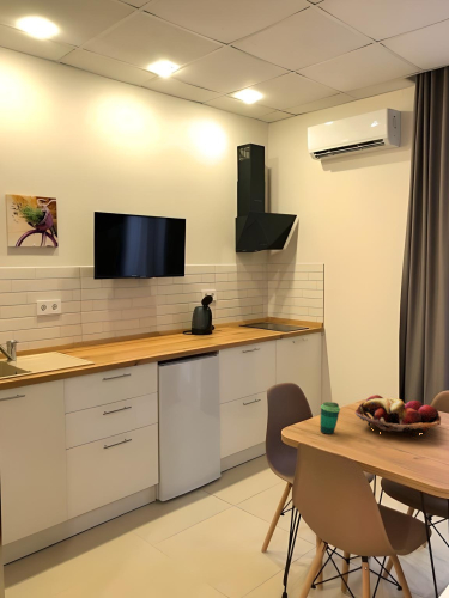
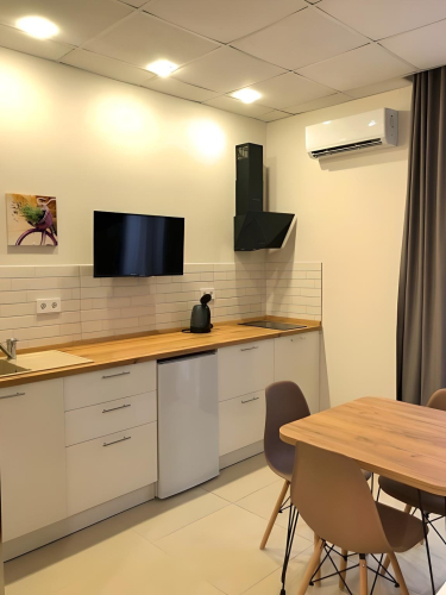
- fruit basket [354,393,442,438]
- cup [318,401,341,435]
